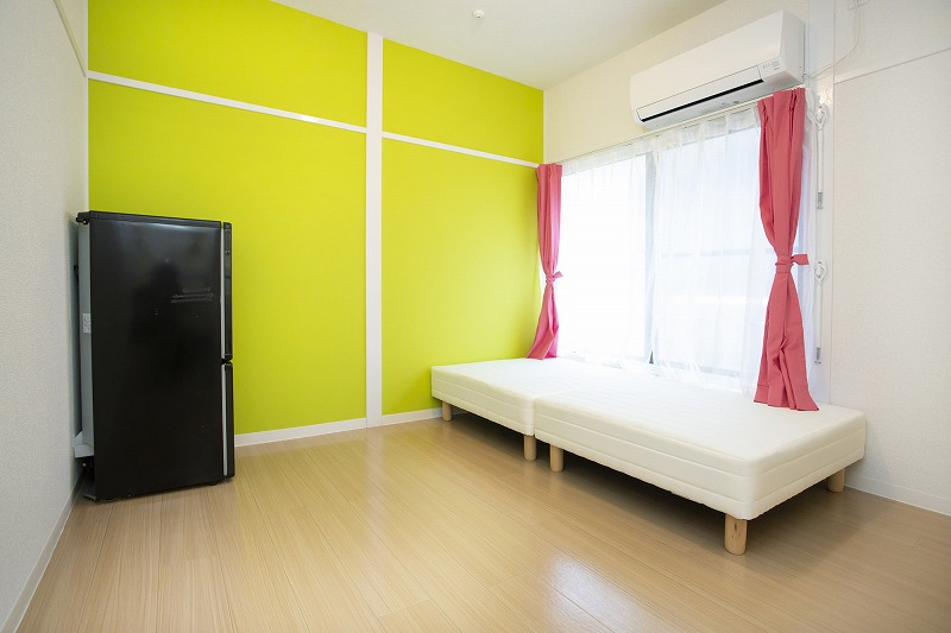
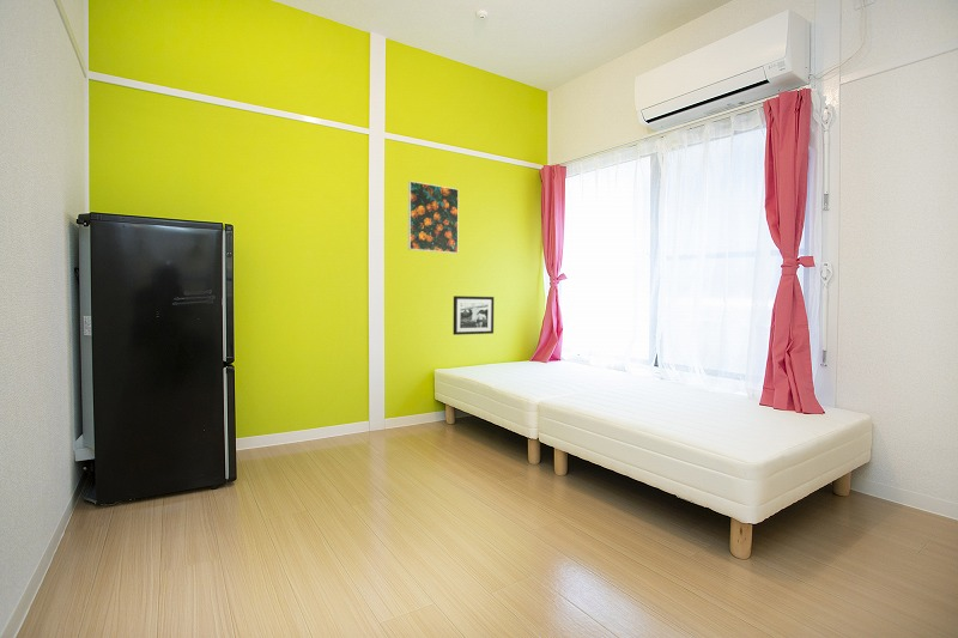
+ picture frame [453,294,495,336]
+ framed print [407,180,460,255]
